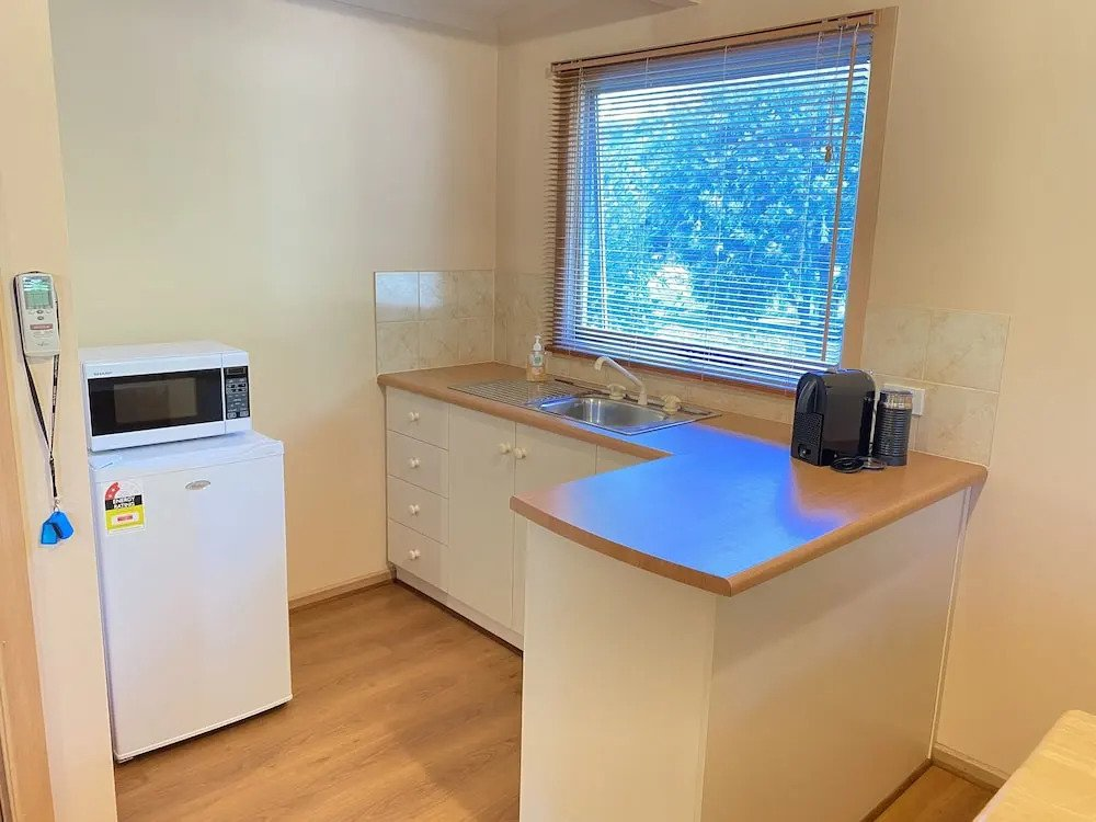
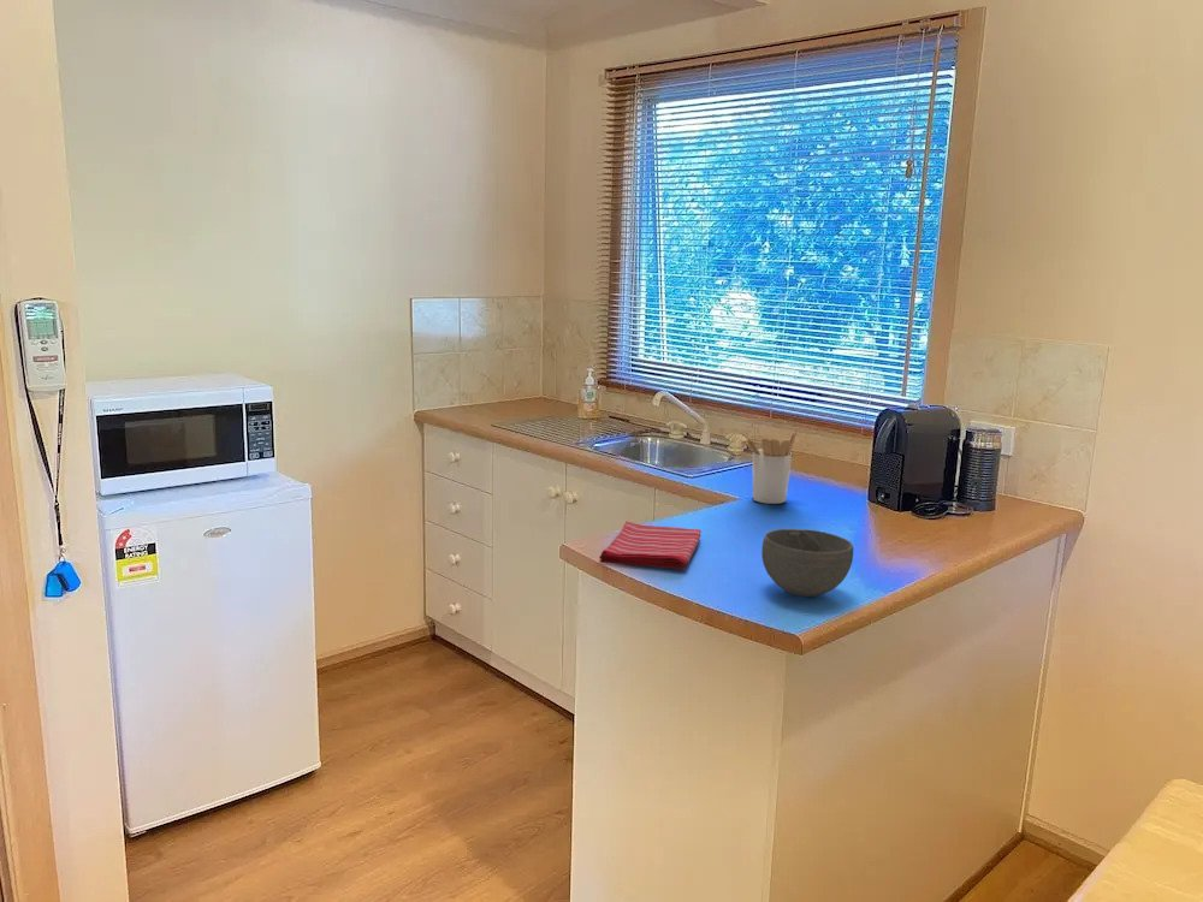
+ bowl [760,528,854,598]
+ dish towel [598,521,703,570]
+ utensil holder [745,429,798,505]
